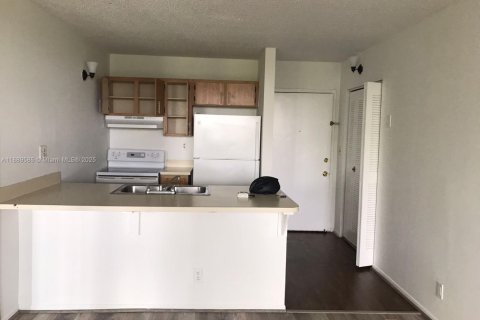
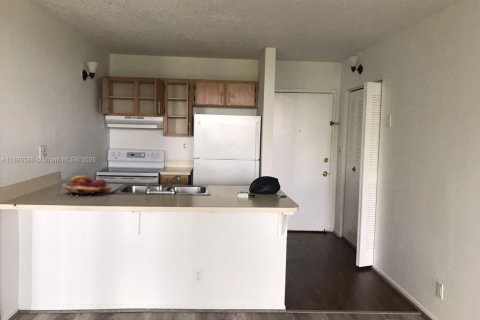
+ fruit basket [61,175,114,197]
